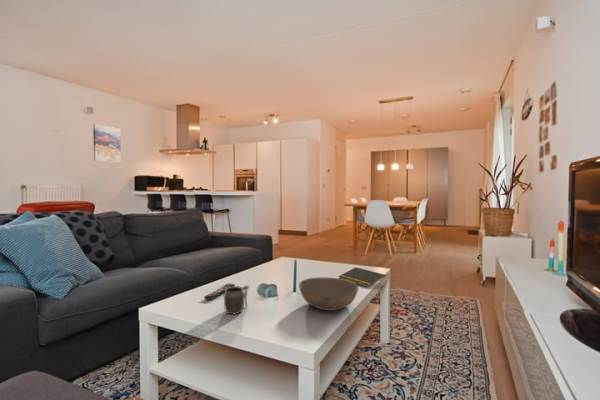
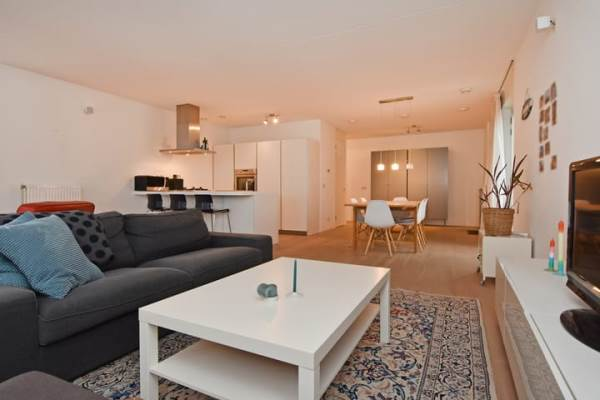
- mug [223,284,250,315]
- wall art [92,123,122,164]
- notepad [337,266,387,288]
- bowl [298,276,360,312]
- remote control [203,283,236,301]
